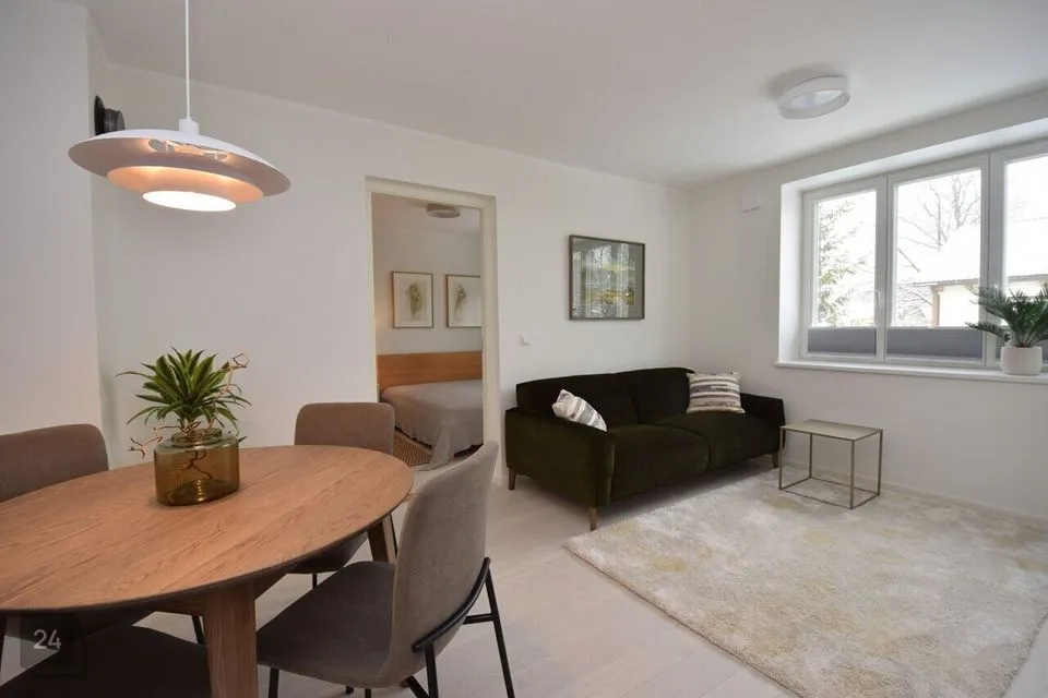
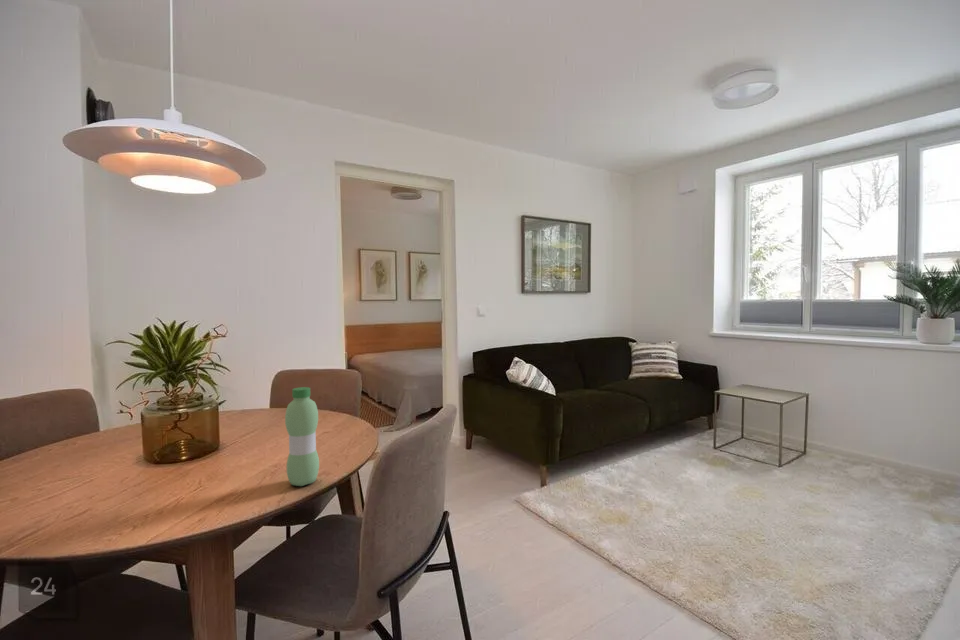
+ water bottle [284,386,320,487]
